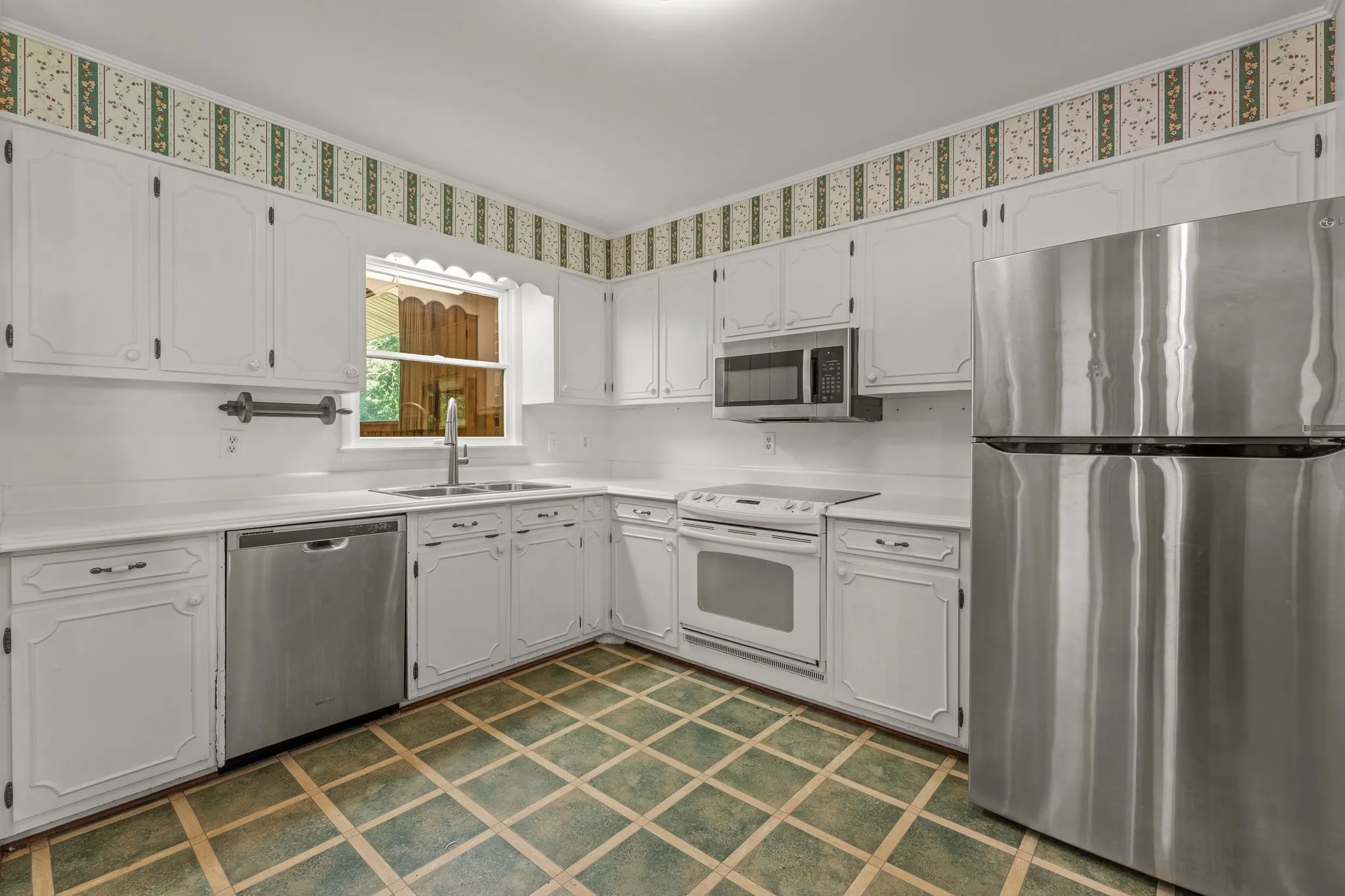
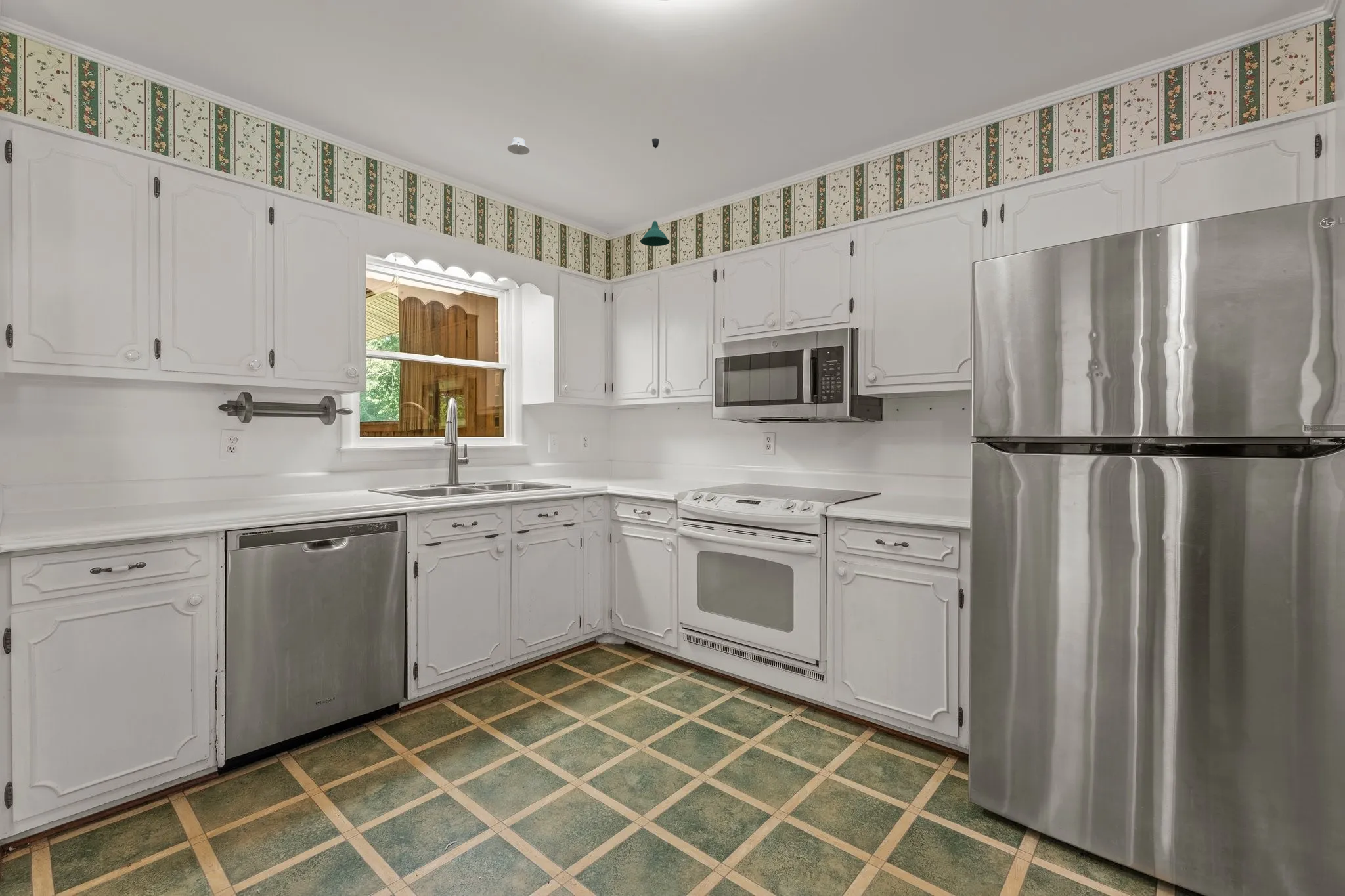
+ pendant light [640,137,671,247]
+ recessed light [507,137,530,156]
